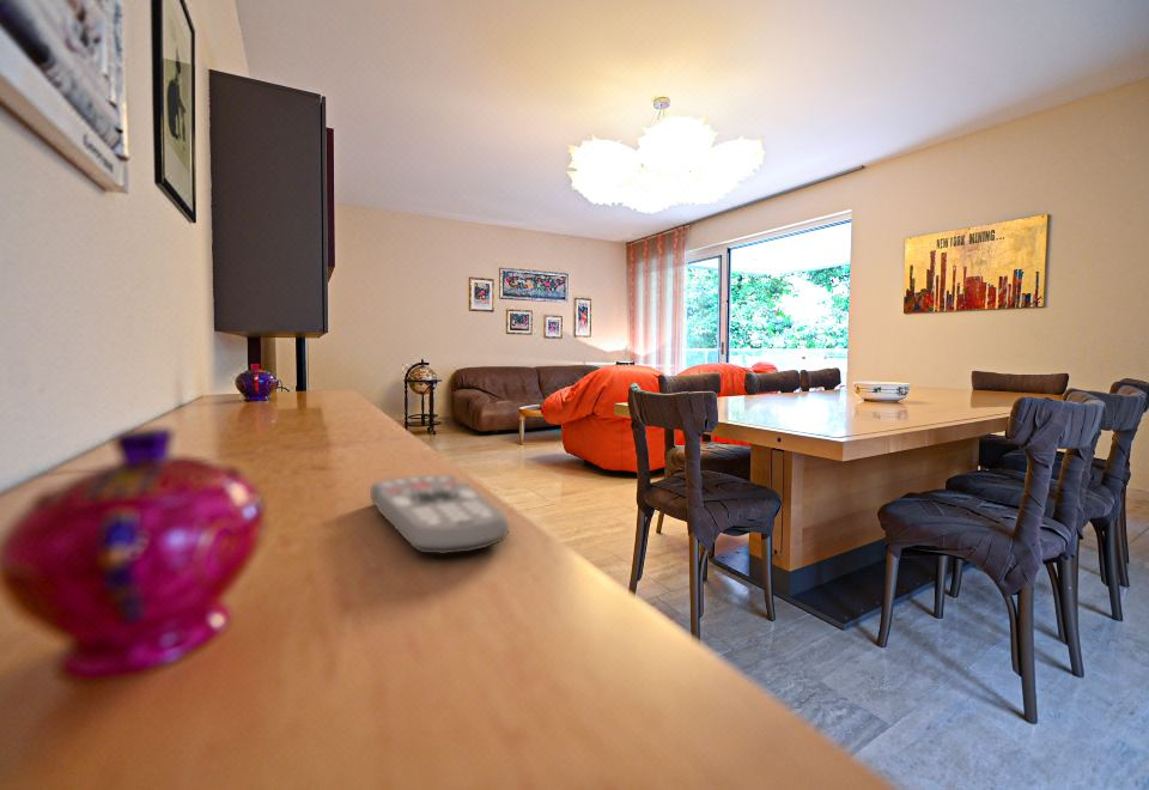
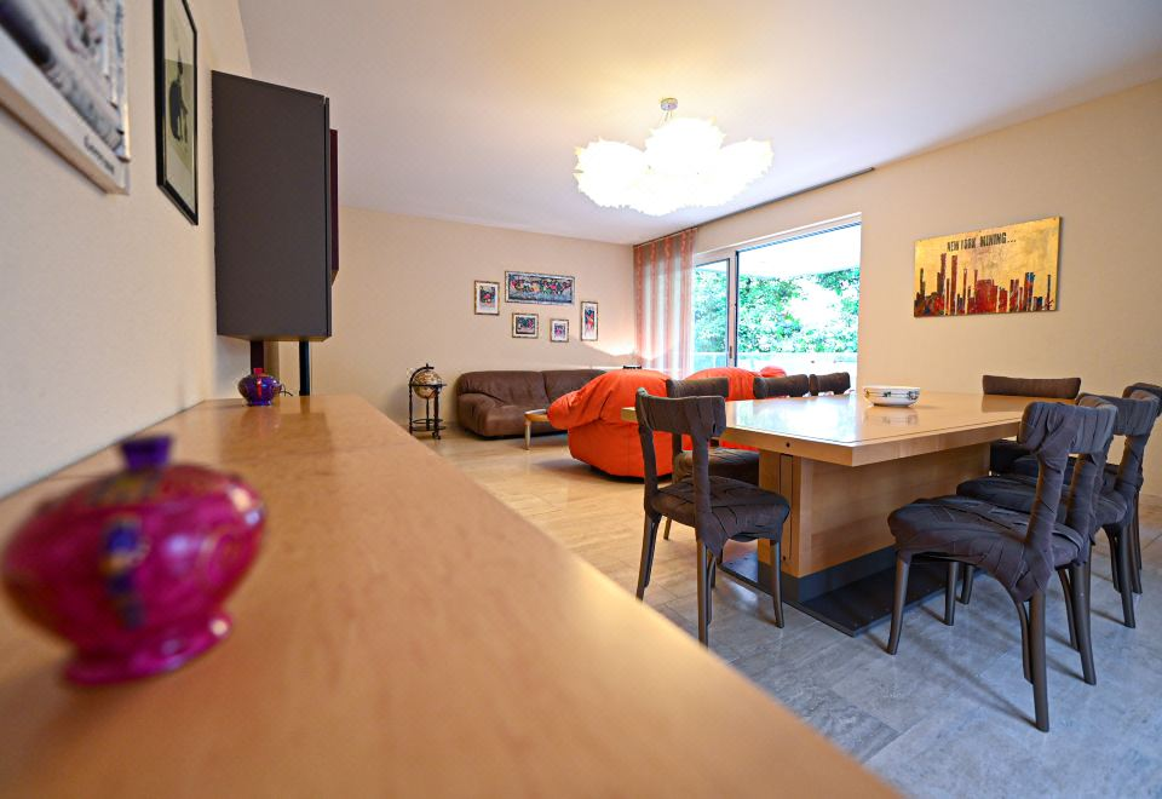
- remote control [369,474,511,555]
